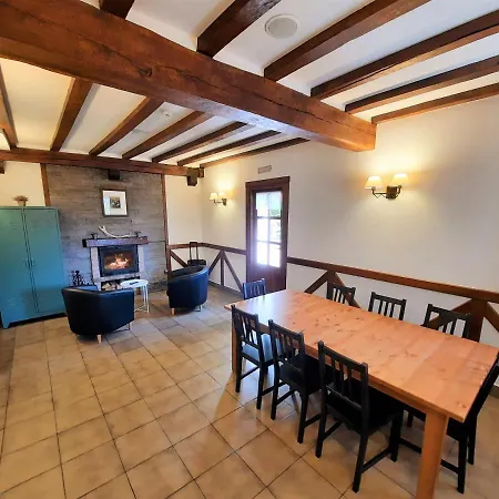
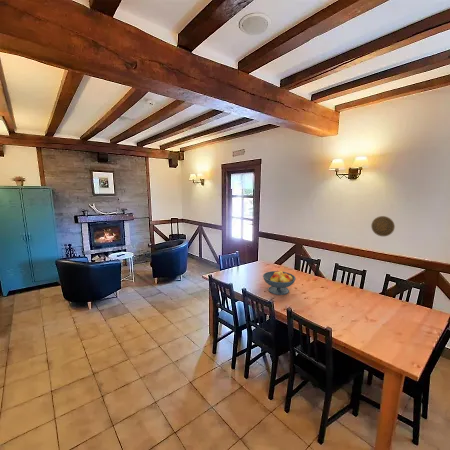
+ fruit bowl [262,269,297,296]
+ decorative plate [370,215,396,237]
